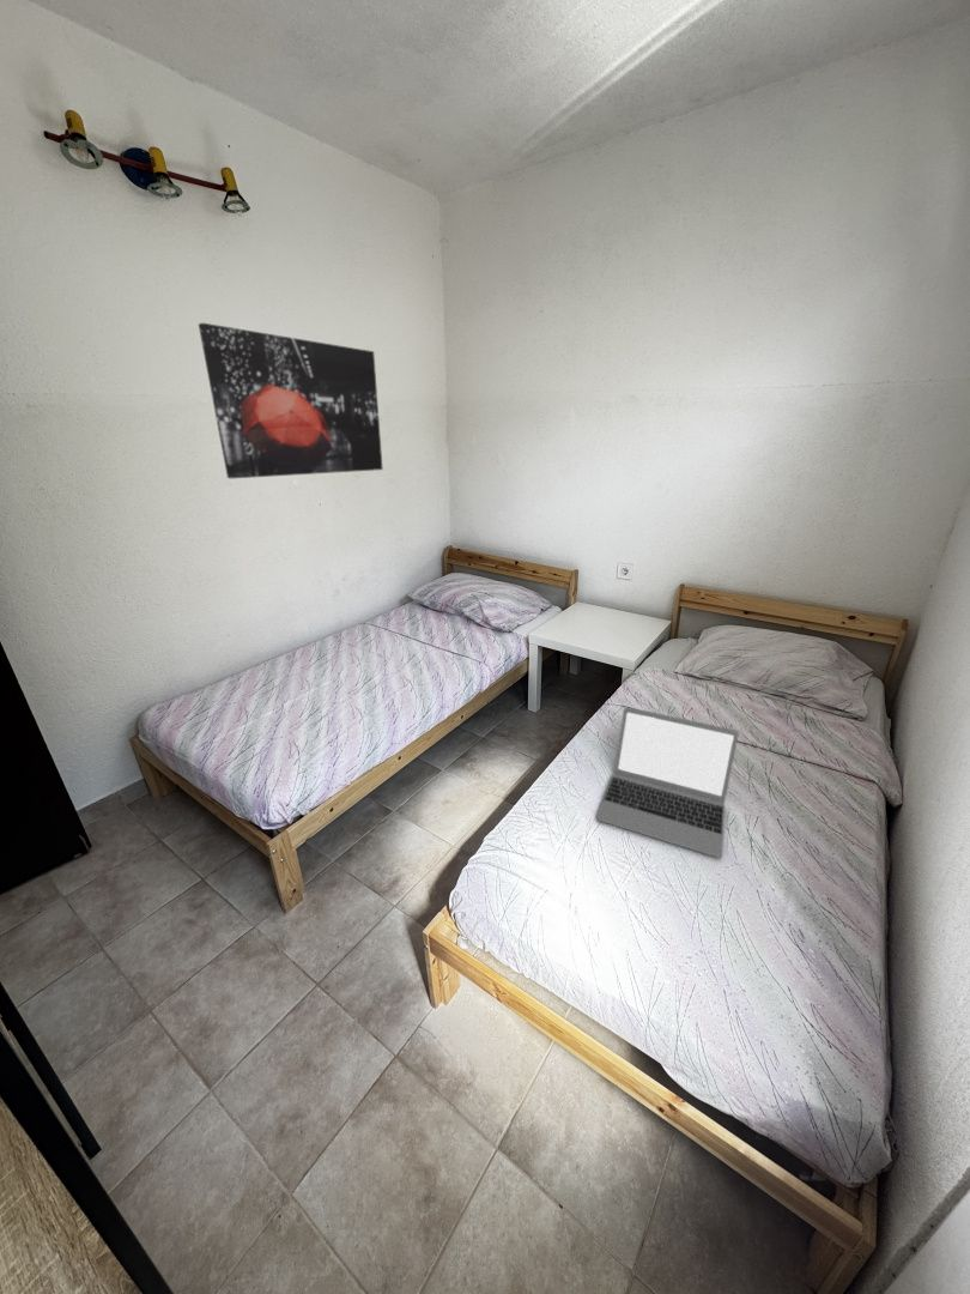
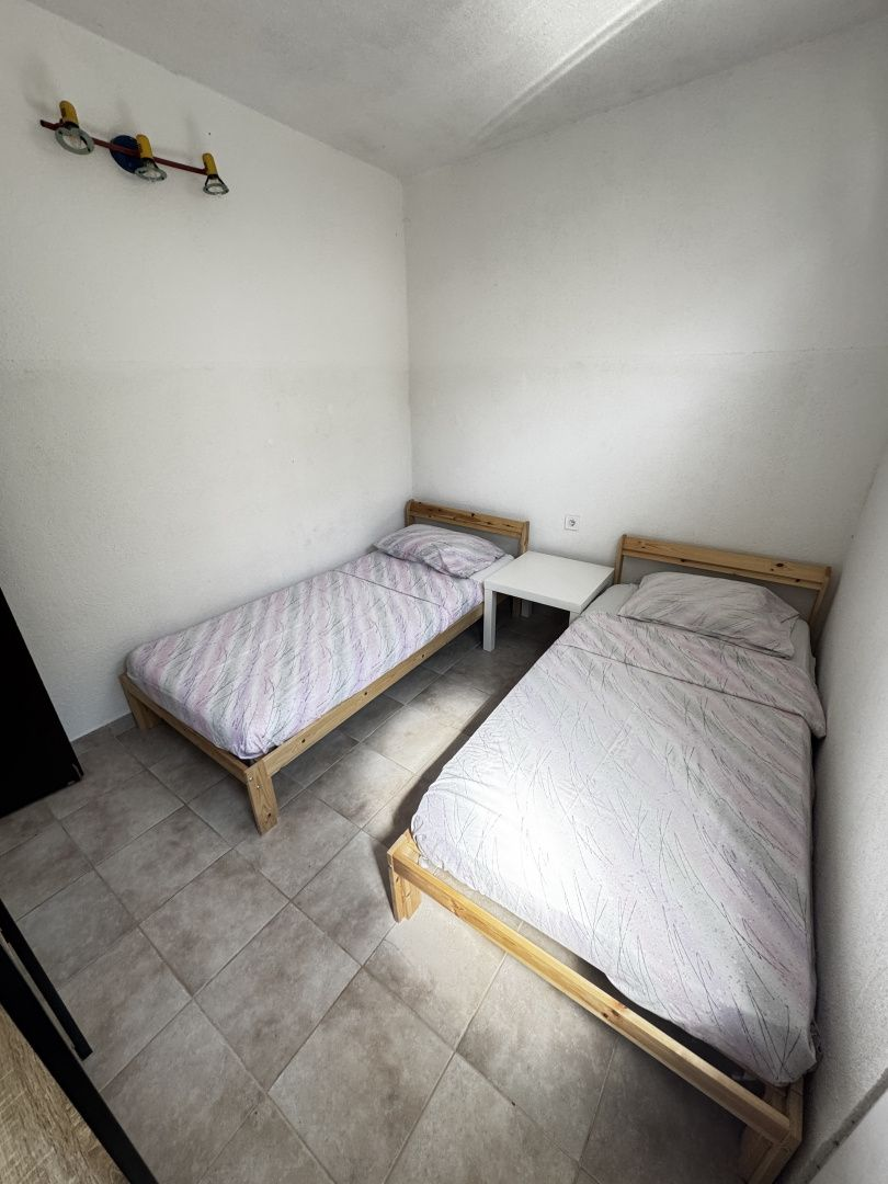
- laptop [595,706,740,859]
- wall art [198,322,384,479]
